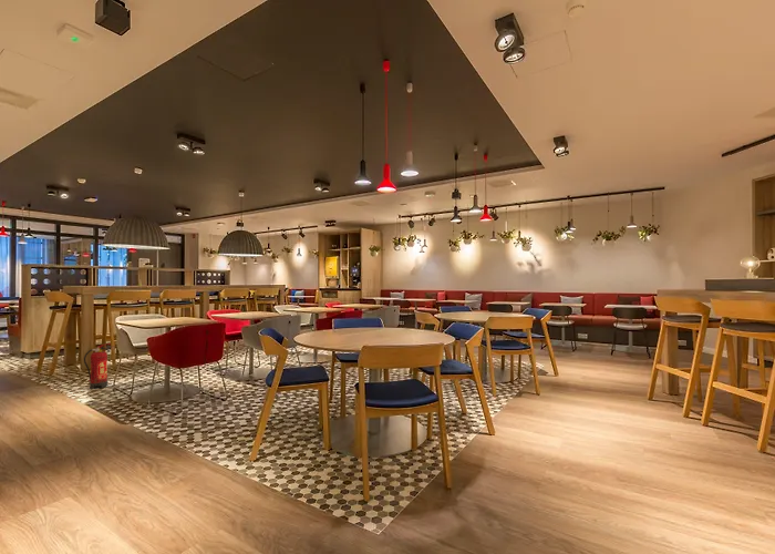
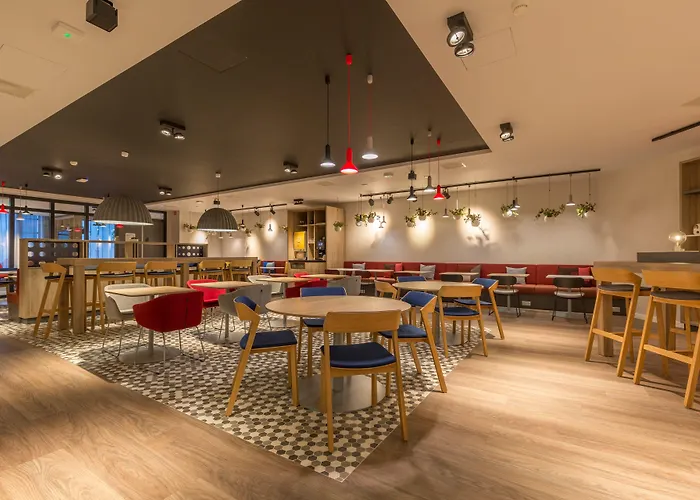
- fire extinguisher [83,342,112,390]
